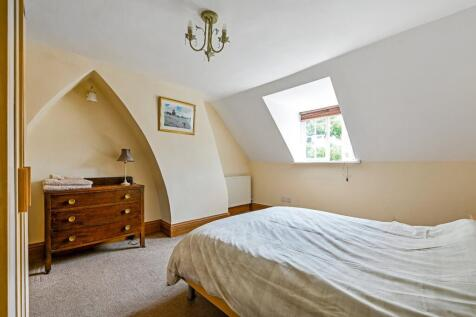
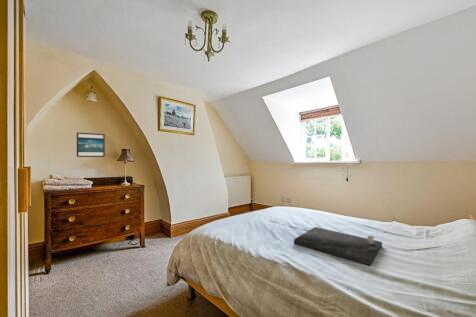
+ tray [293,226,383,267]
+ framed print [76,131,106,158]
